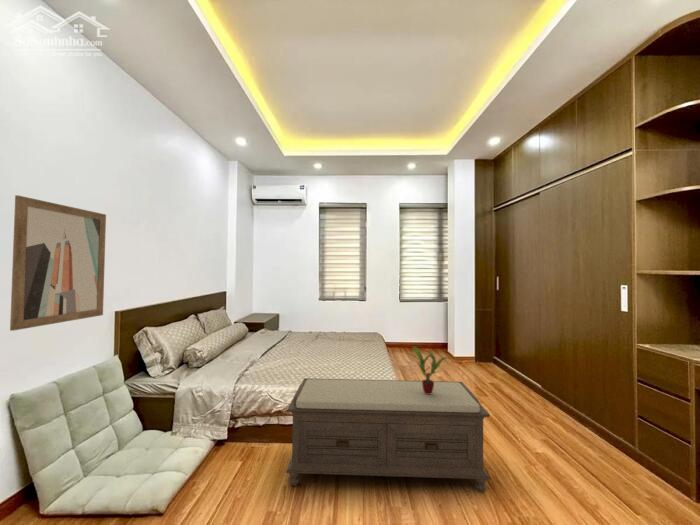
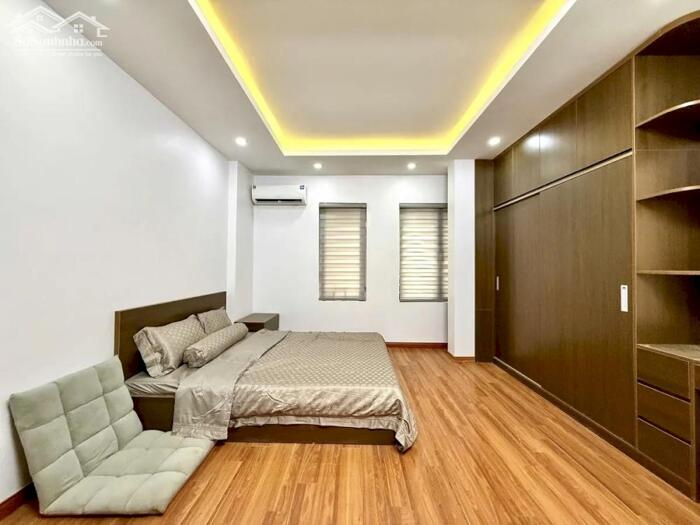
- bench [285,377,491,493]
- wall art [9,194,107,332]
- potted plant [404,345,449,394]
